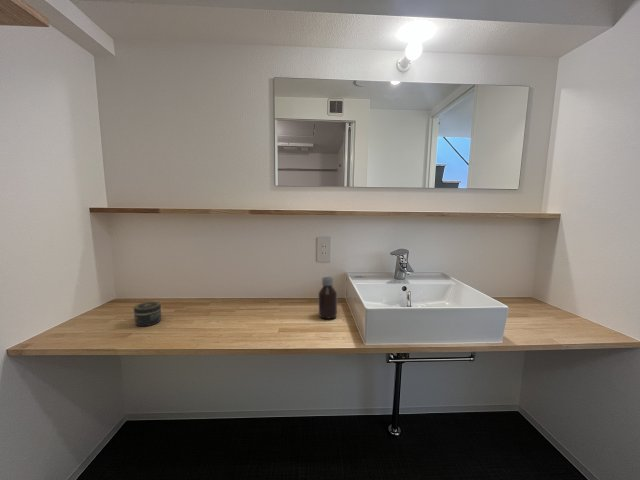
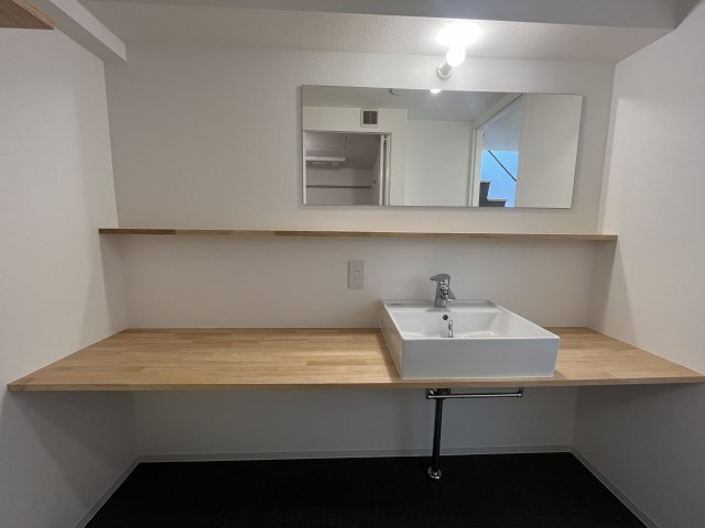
- bottle [317,276,338,320]
- jar [133,301,162,327]
